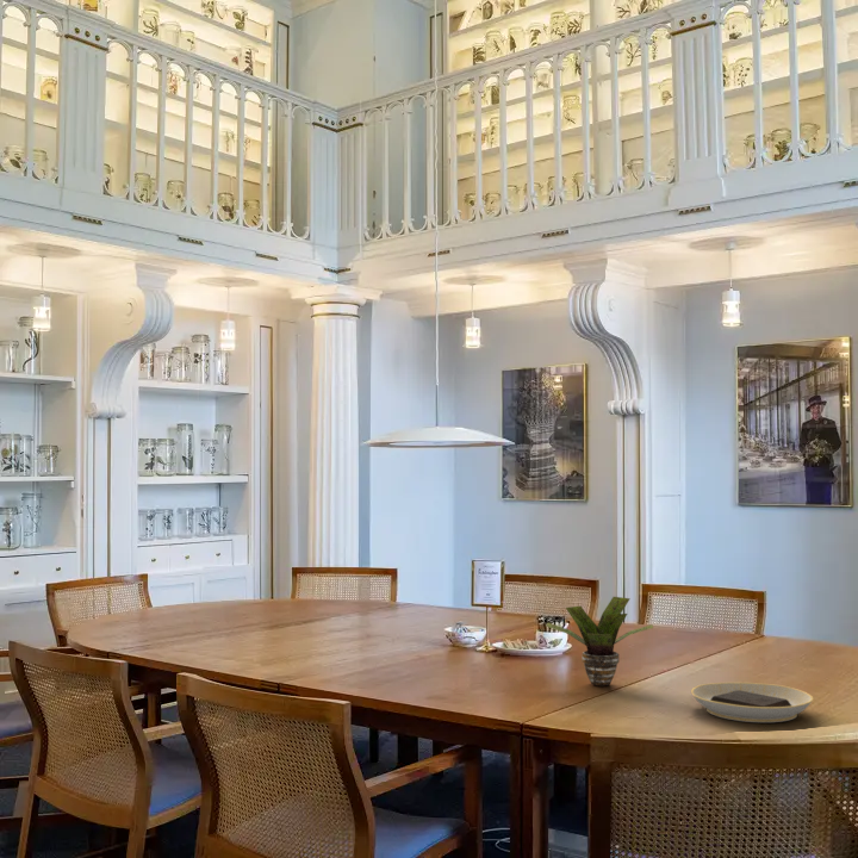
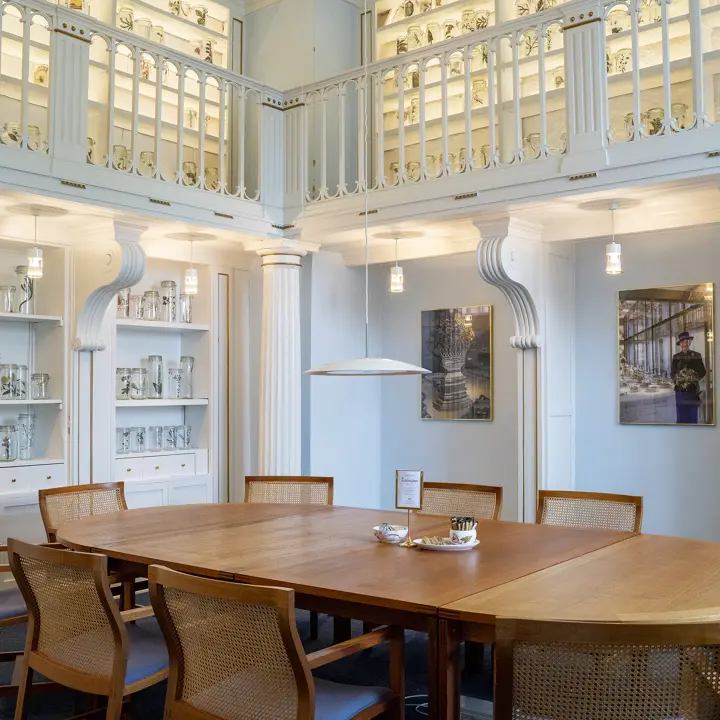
- plate [690,682,814,723]
- potted plant [545,596,654,686]
